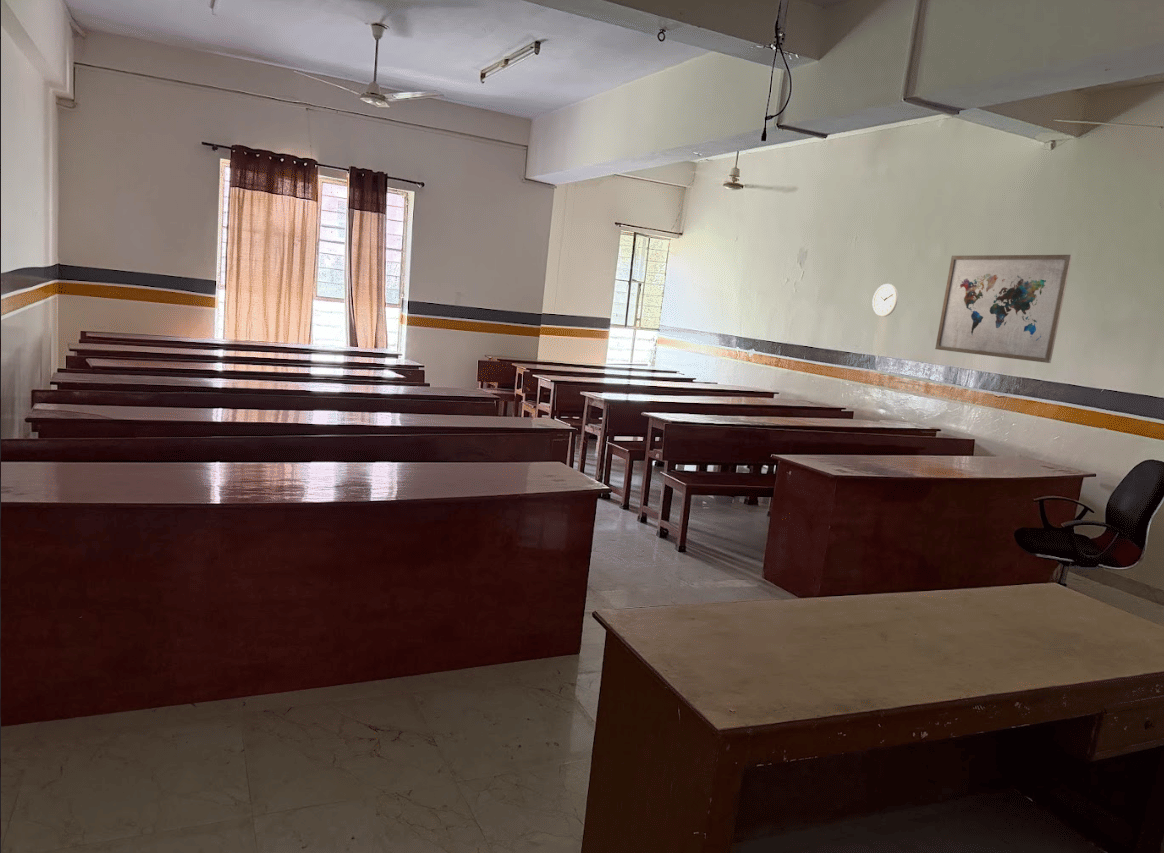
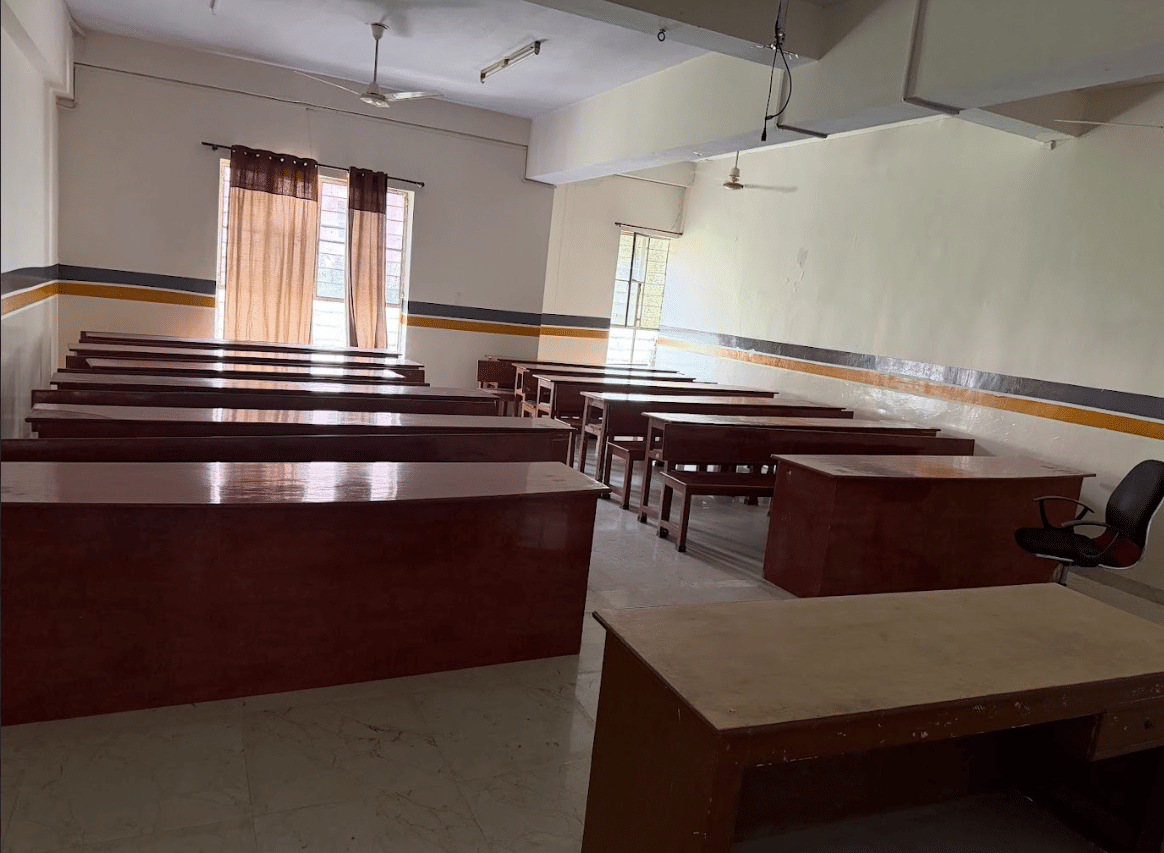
- wall clock [871,283,899,318]
- wall art [934,254,1073,364]
